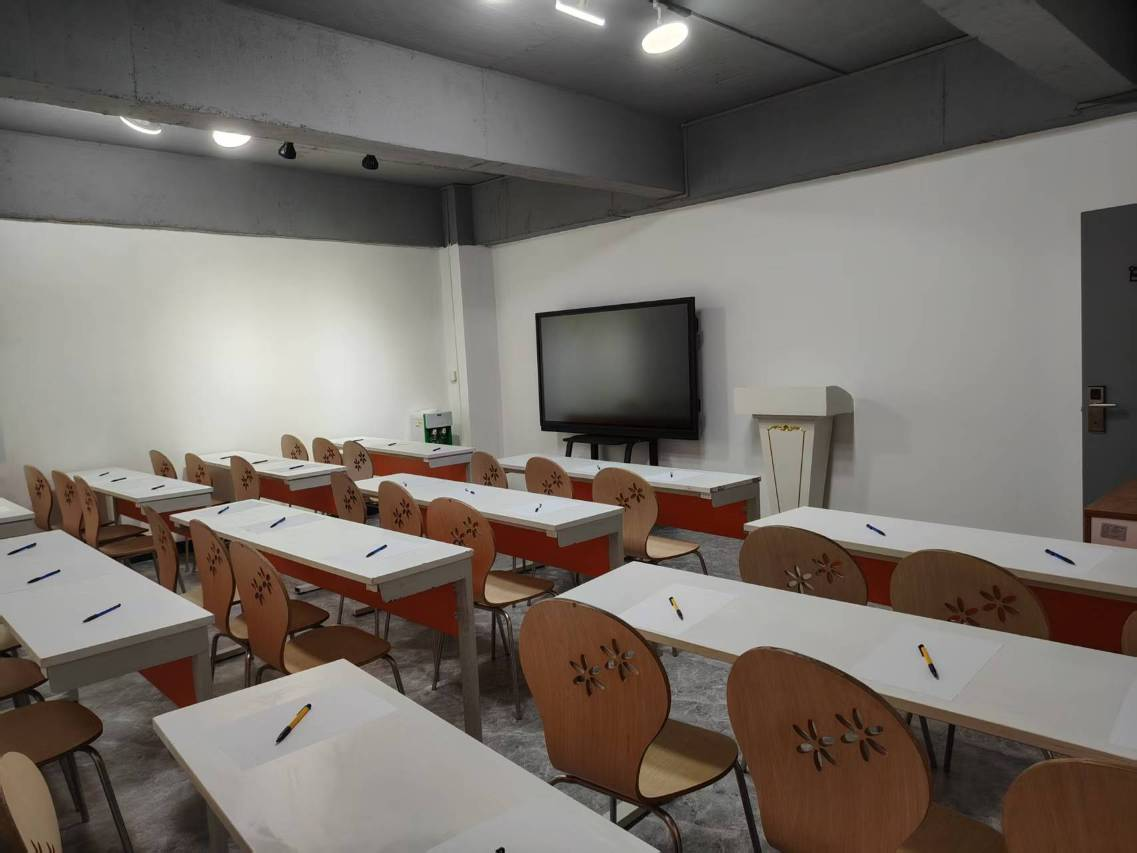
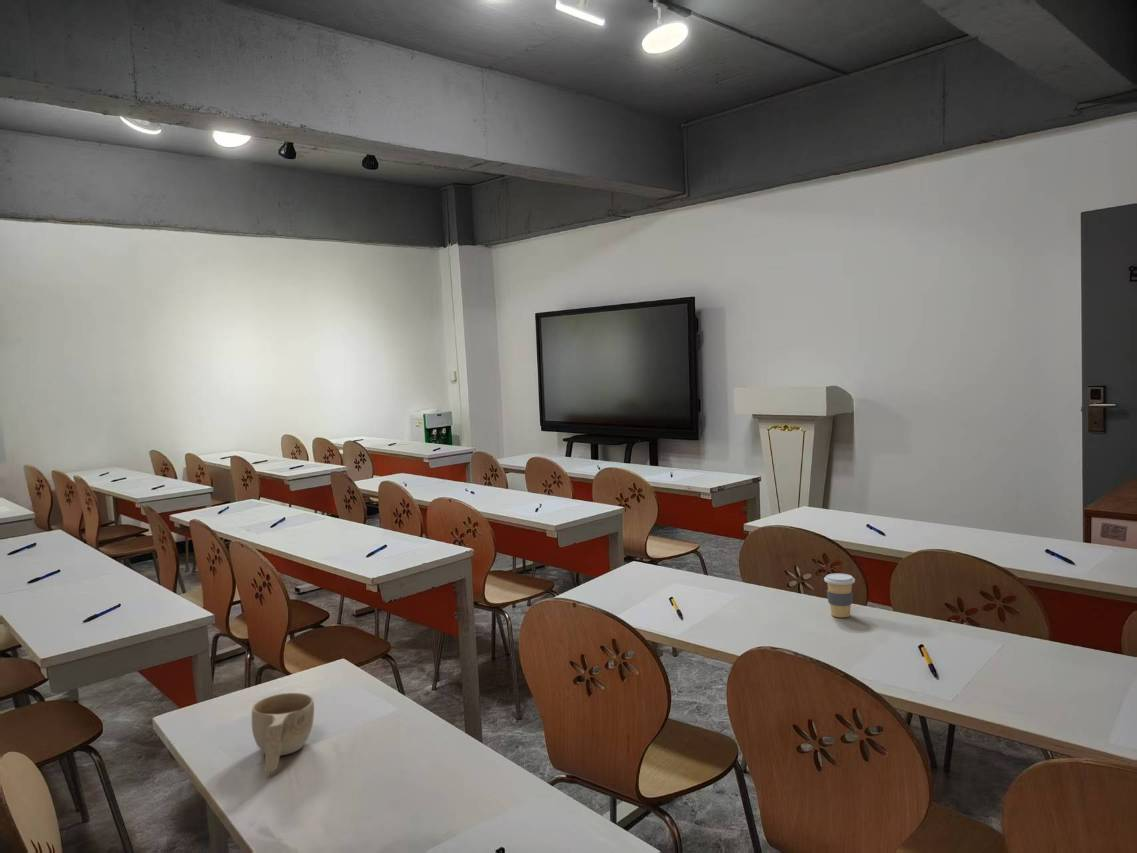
+ cup [251,692,315,773]
+ coffee cup [823,572,856,618]
